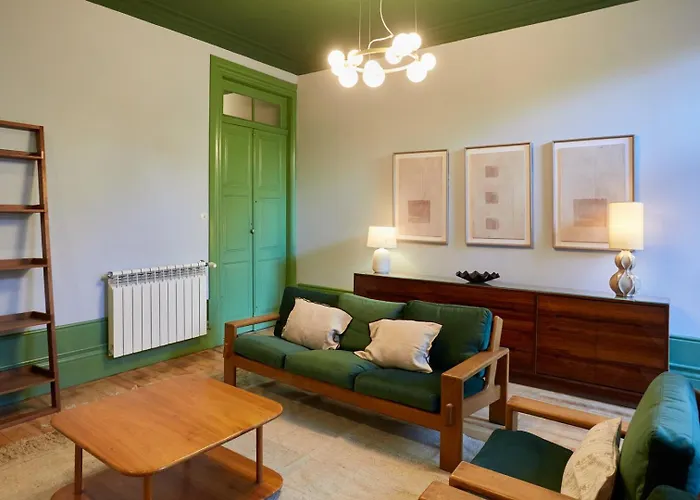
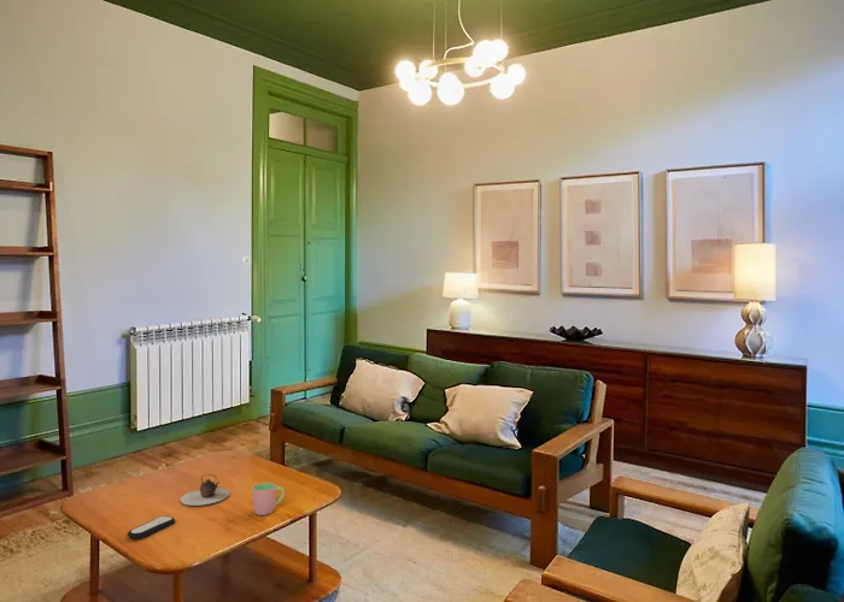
+ cup [251,482,285,517]
+ remote control [127,515,176,541]
+ teapot [178,473,231,507]
